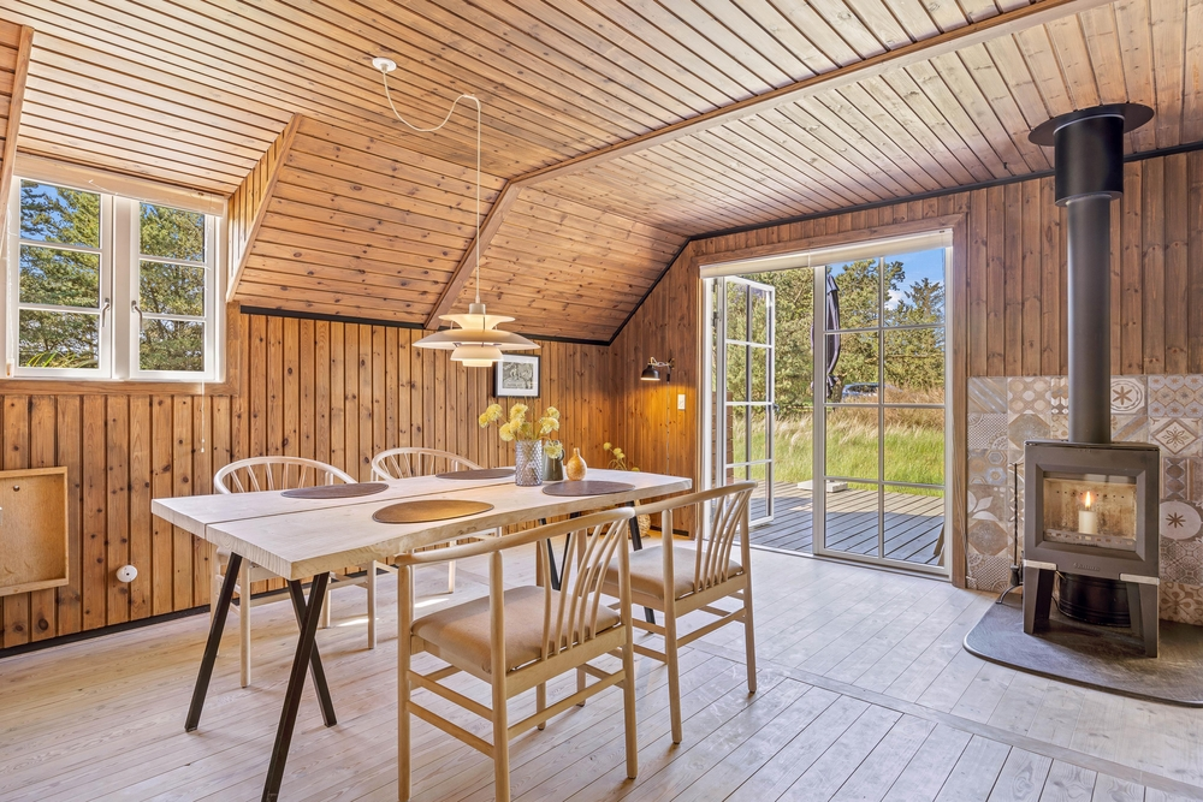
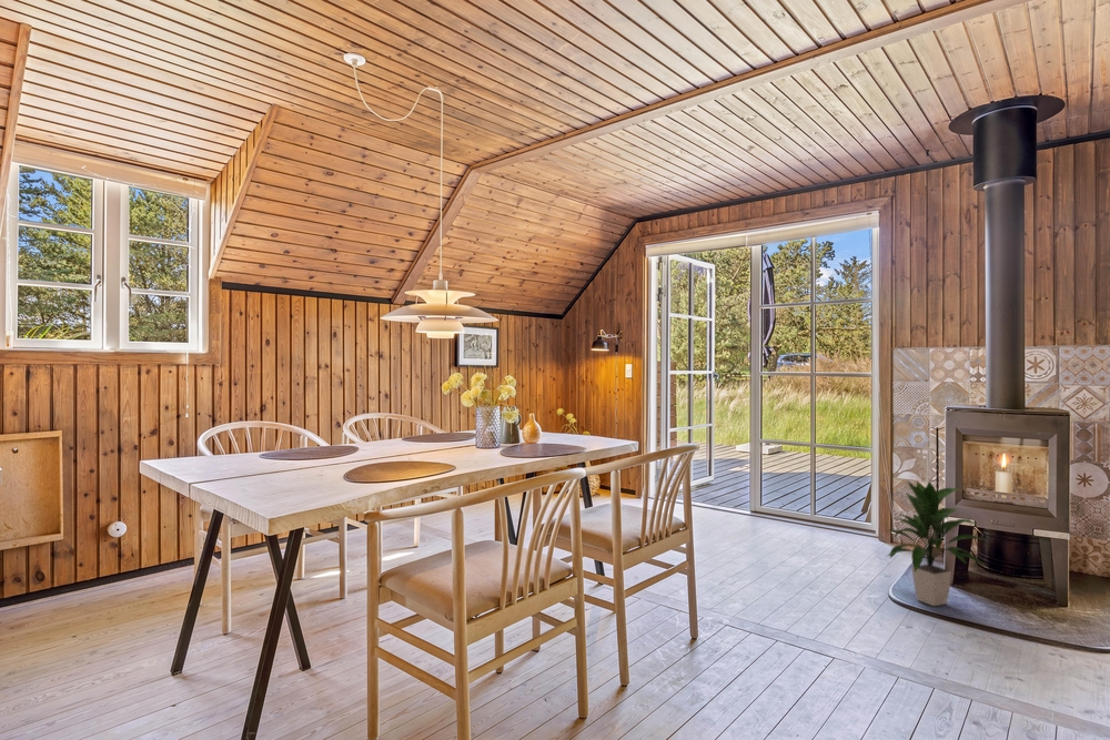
+ indoor plant [886,479,988,607]
